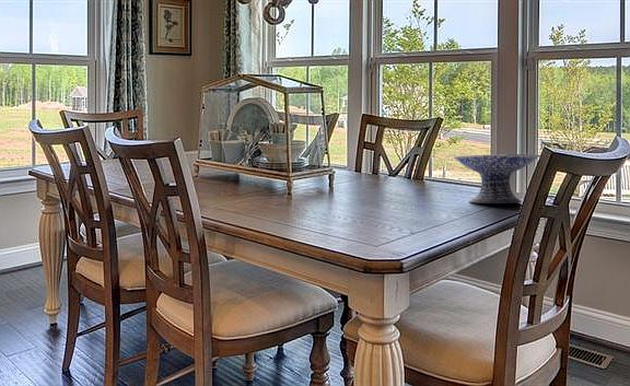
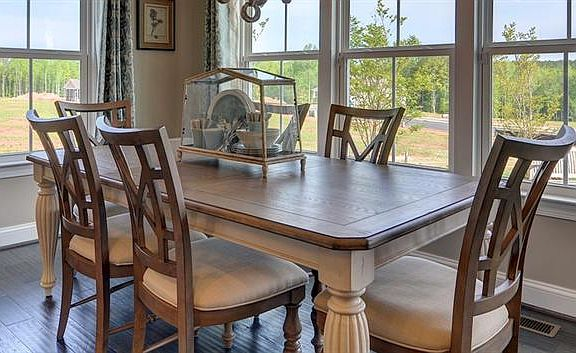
- decorative bowl [451,153,541,204]
